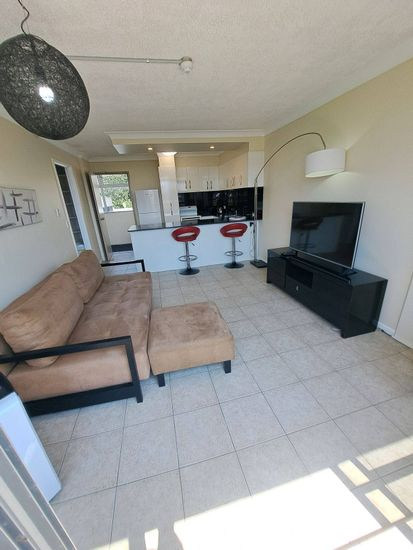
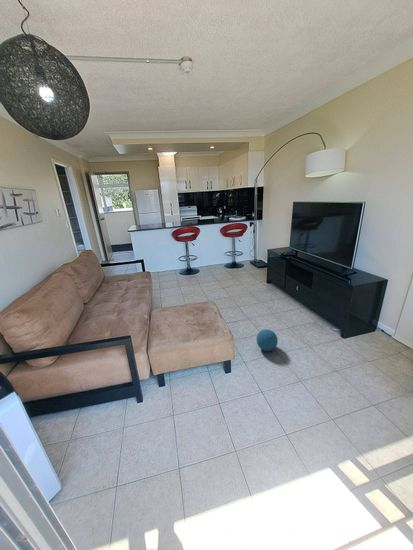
+ ball [256,328,279,352]
